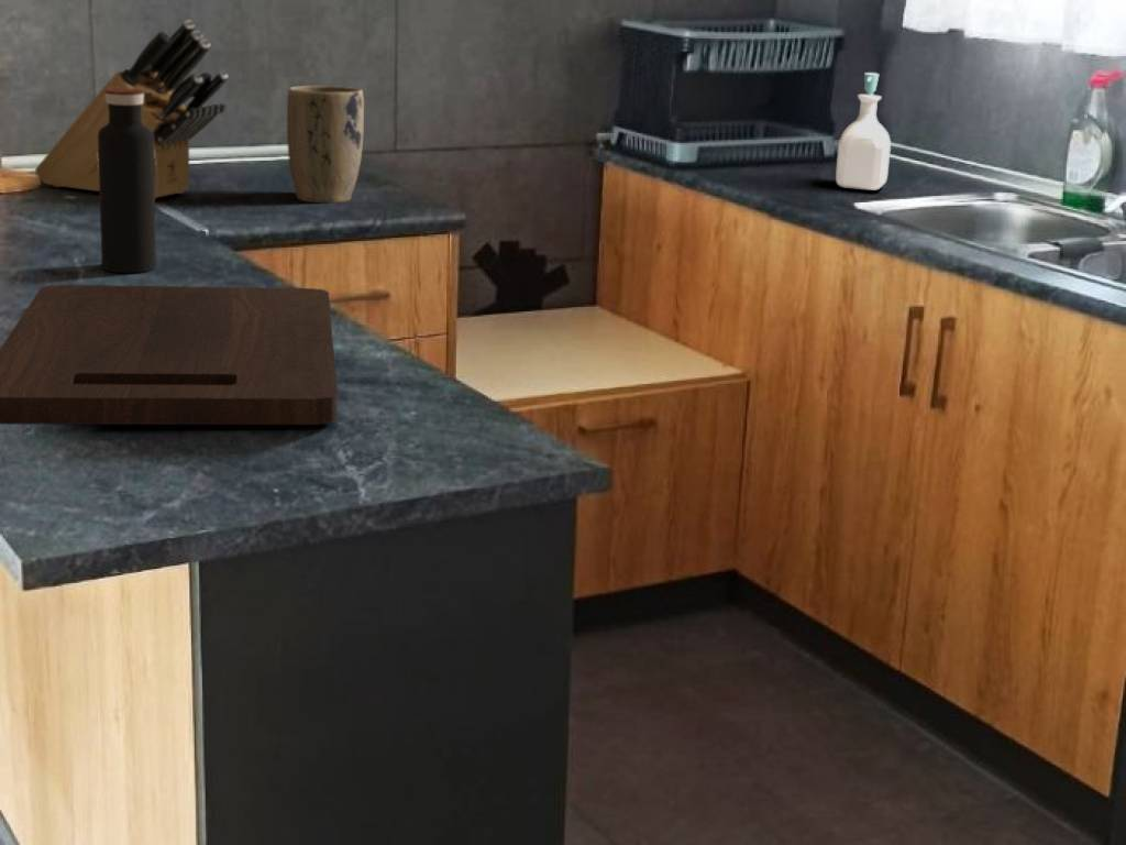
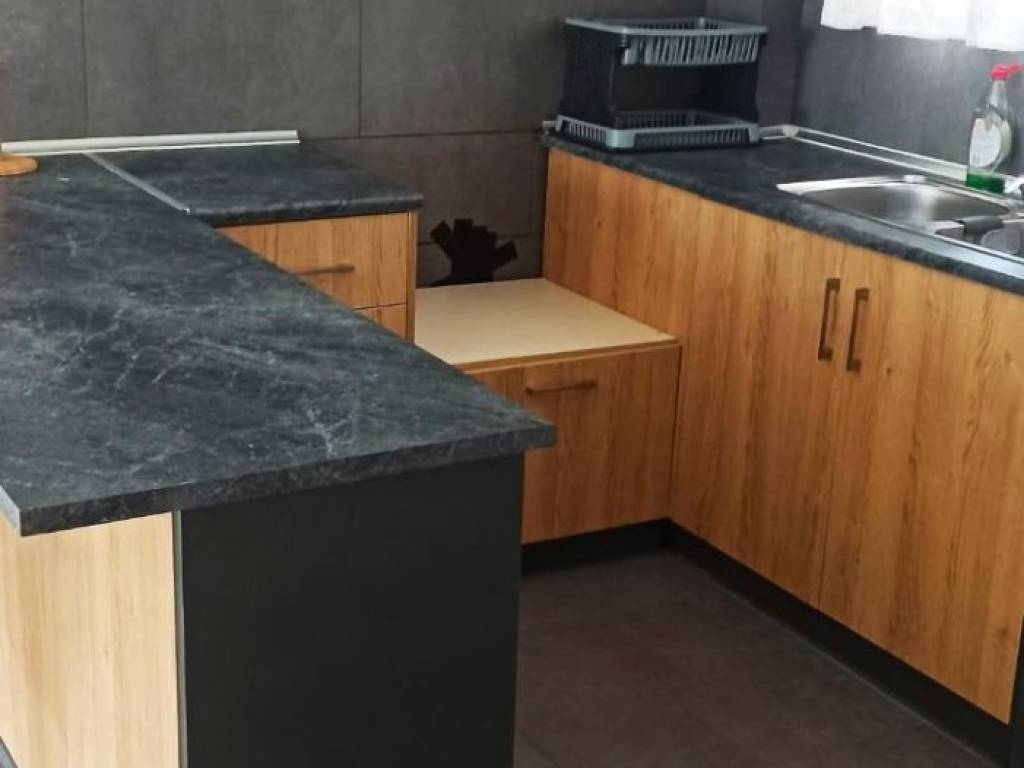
- soap bottle [835,72,892,191]
- knife block [34,19,230,200]
- plant pot [286,85,365,205]
- water bottle [98,88,157,274]
- cutting board [0,284,339,426]
